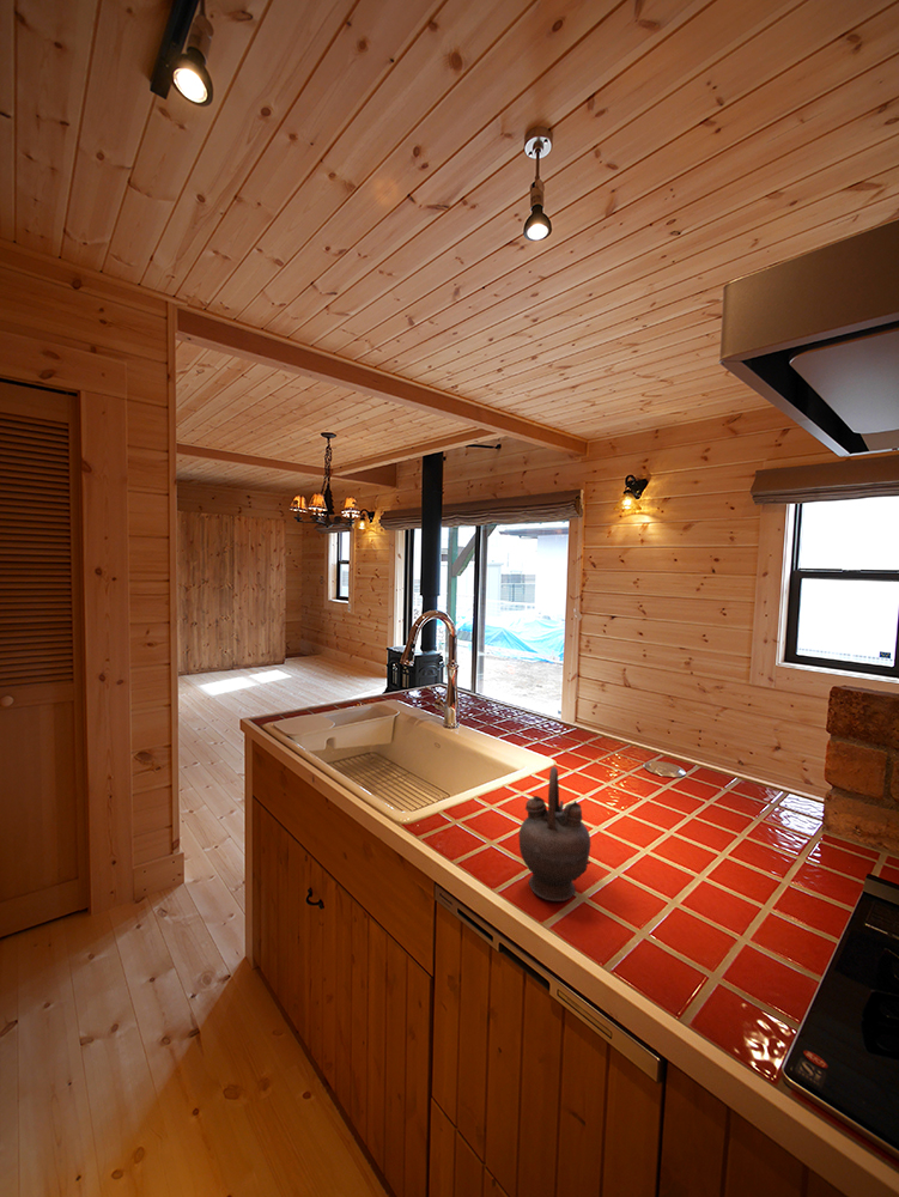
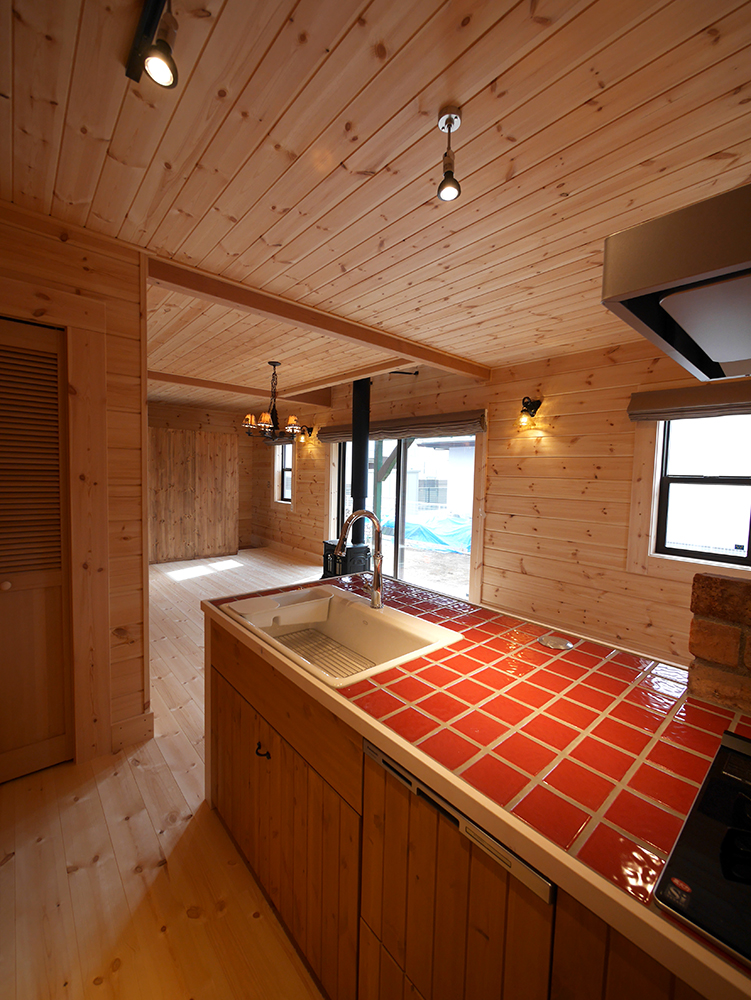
- teapot [517,765,591,903]
